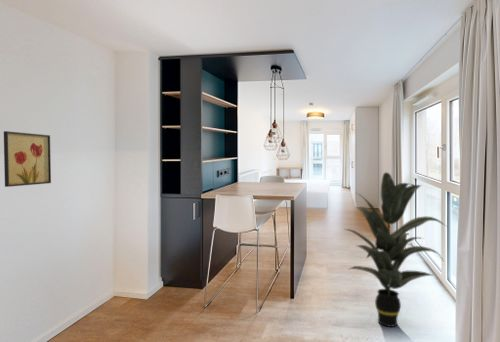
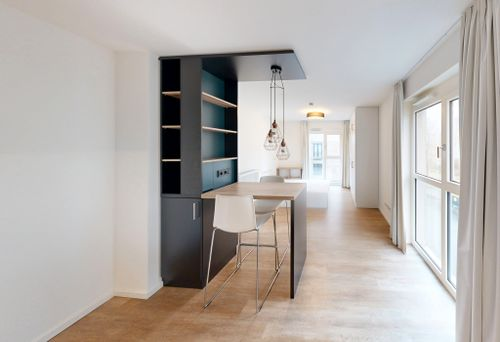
- indoor plant [344,171,449,328]
- wall art [3,130,52,188]
